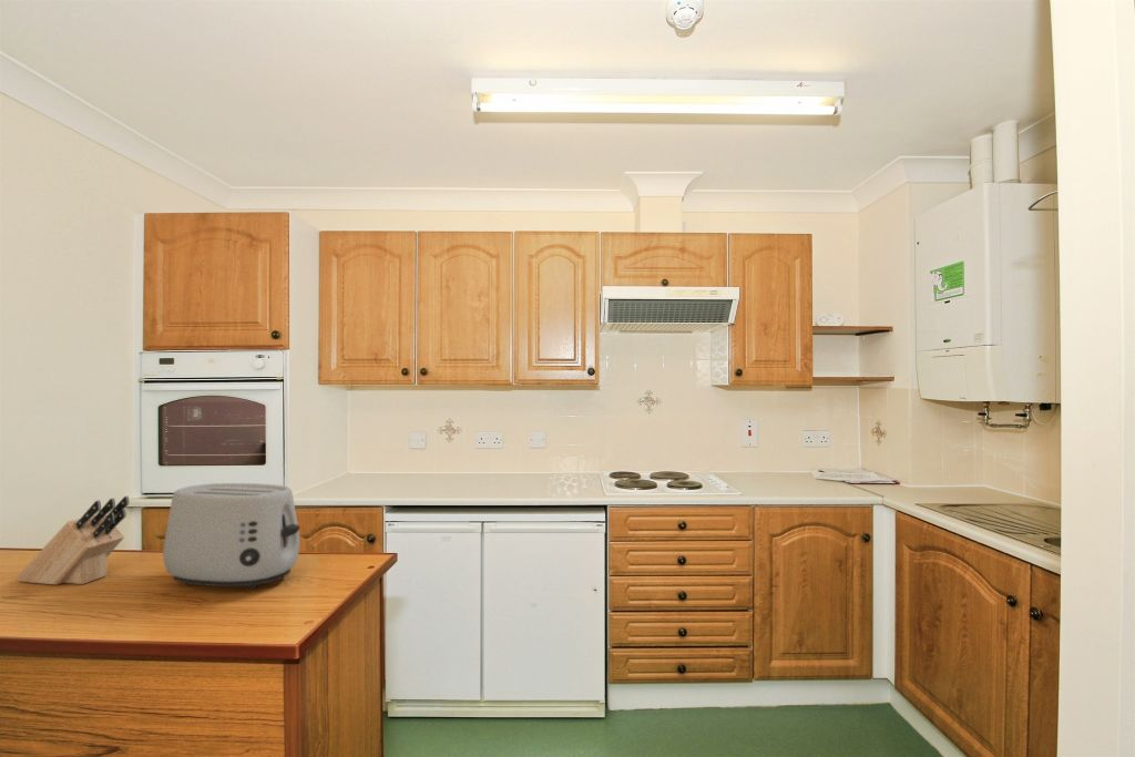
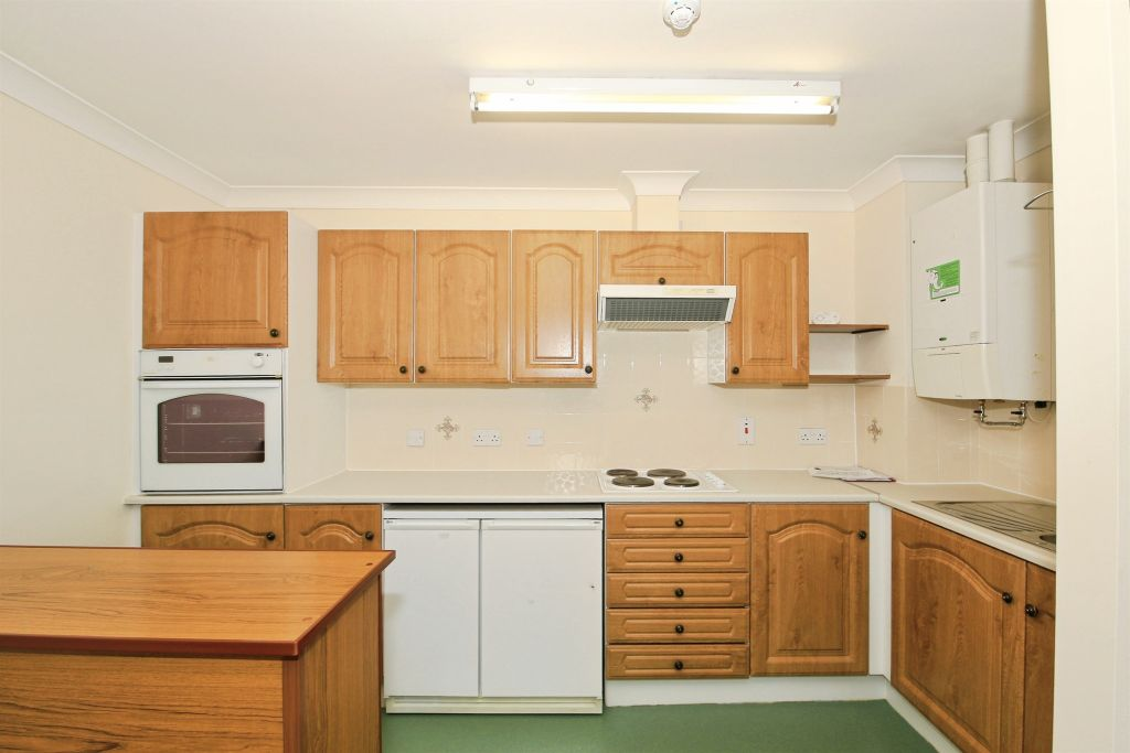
- toaster [162,482,301,591]
- knife block [14,495,130,586]
